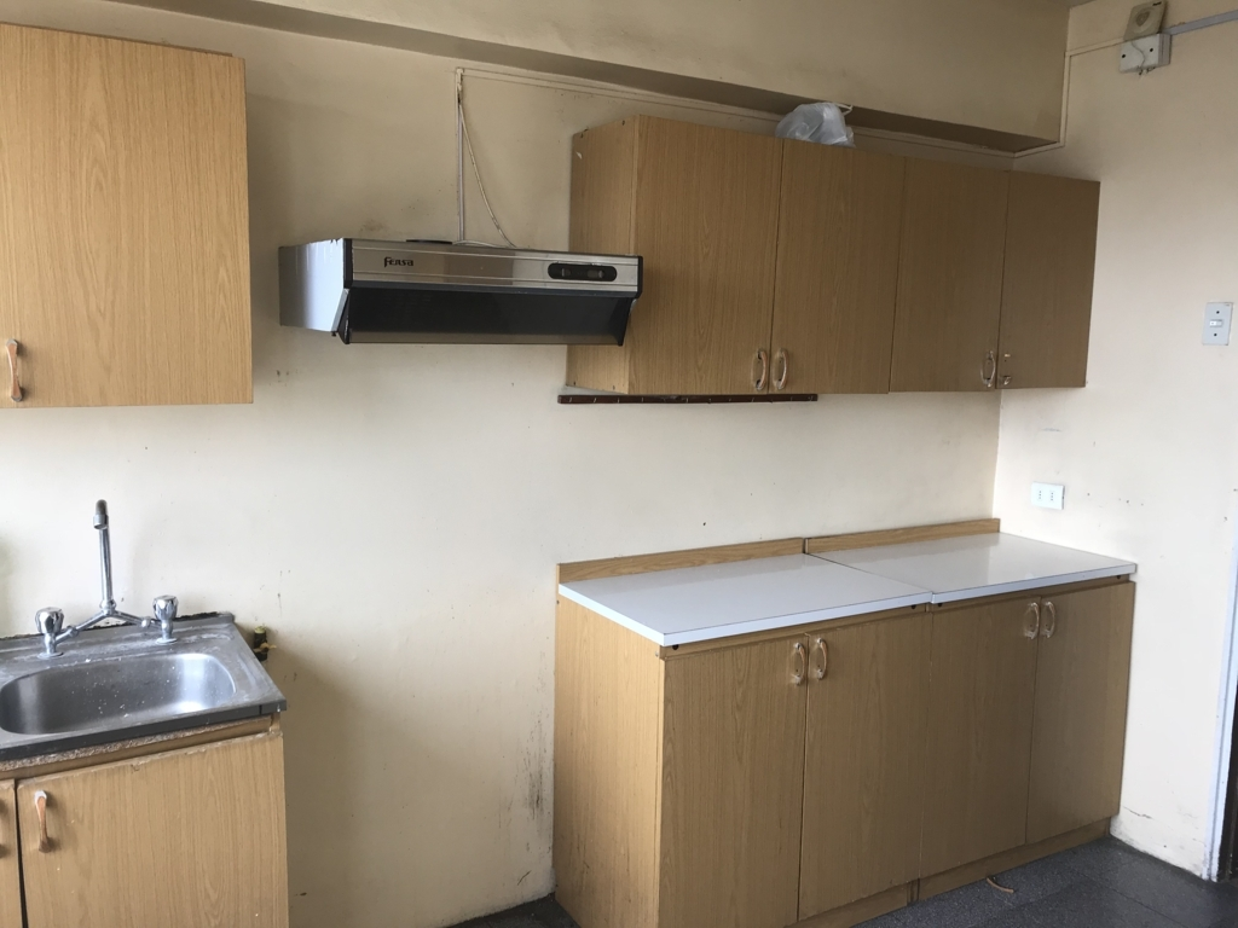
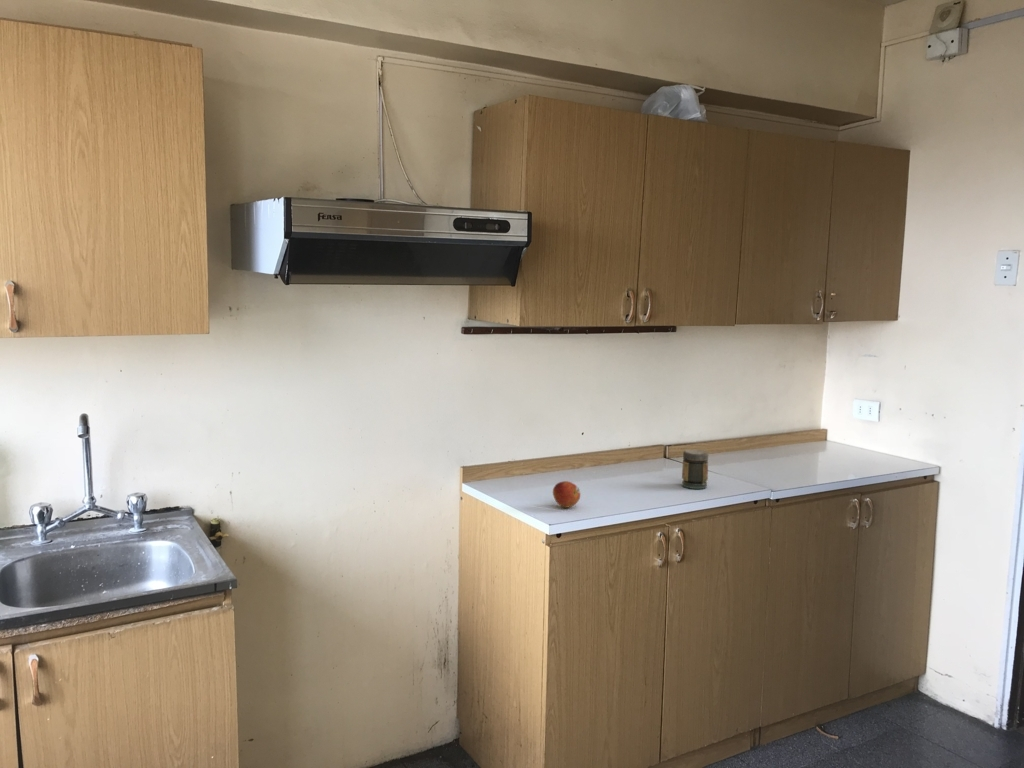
+ fruit [552,480,581,509]
+ jar [681,449,709,490]
